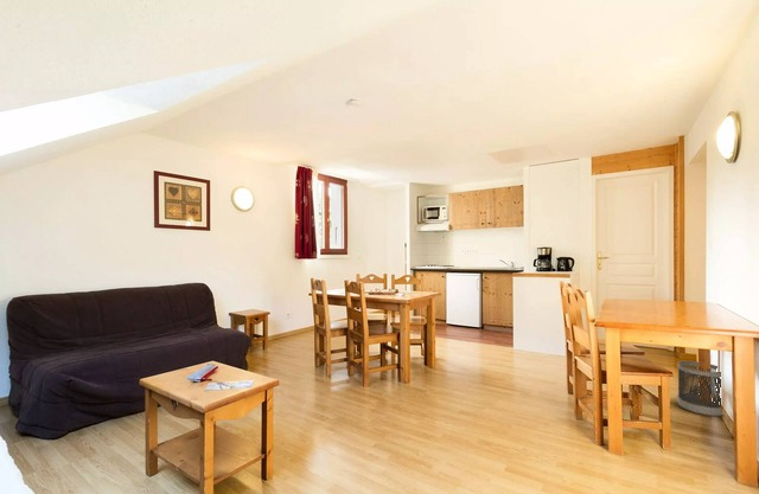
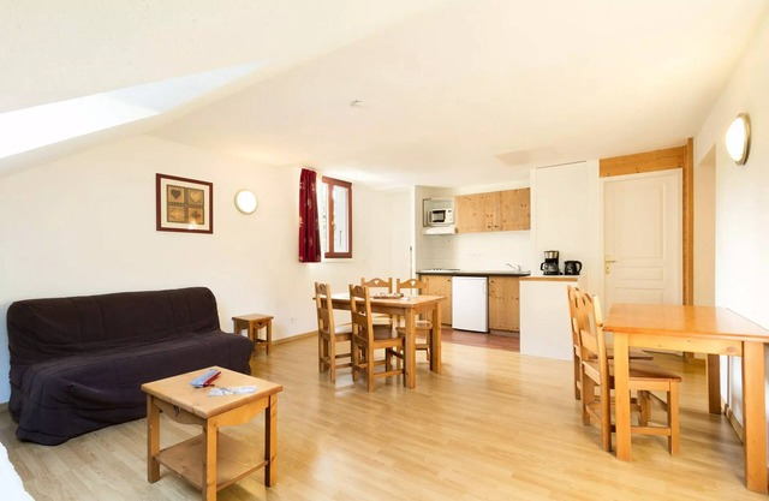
- wastebasket [676,360,725,418]
